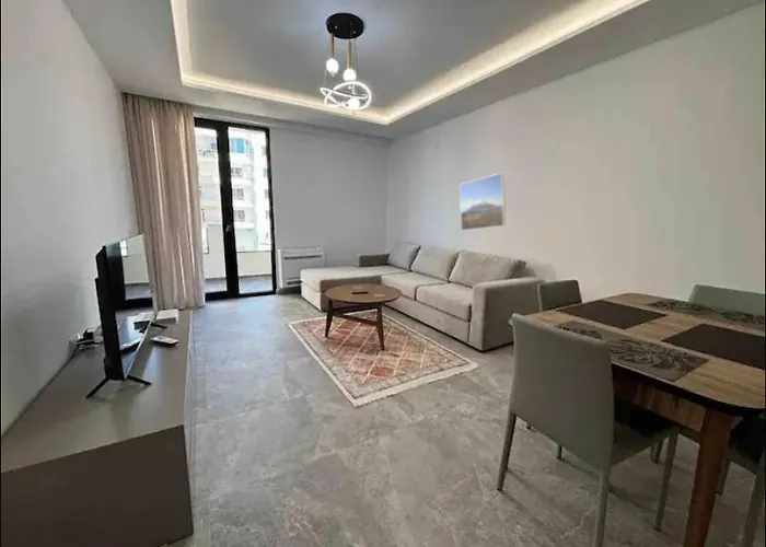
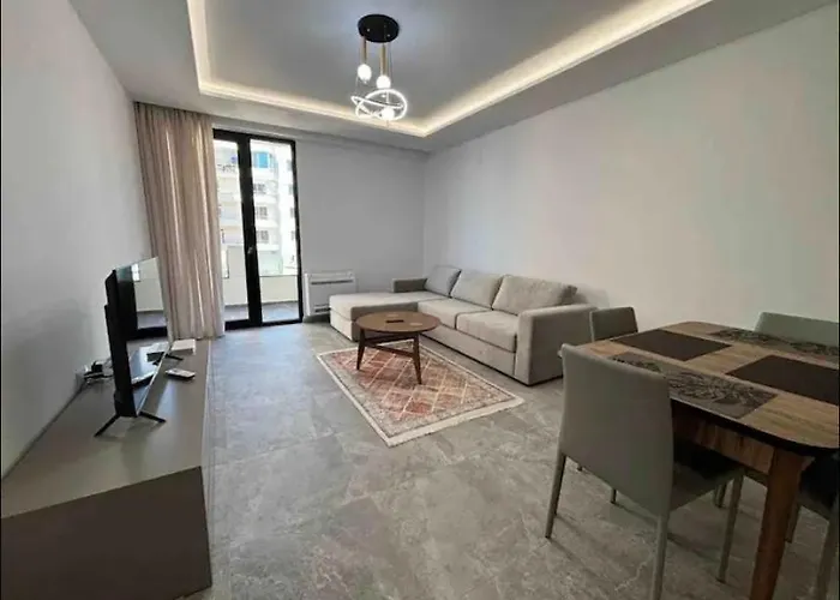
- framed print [459,172,507,232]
